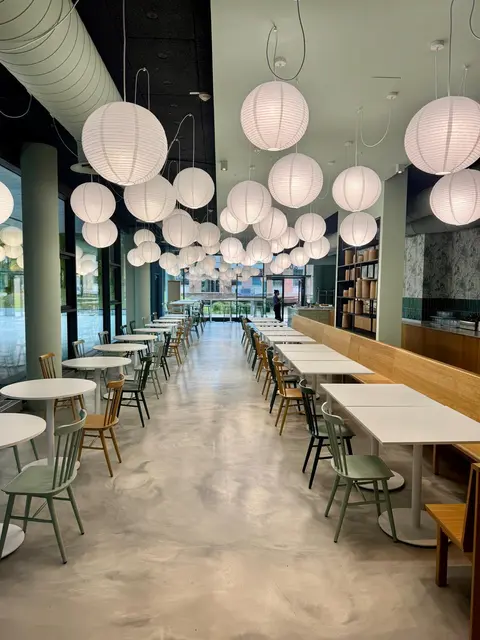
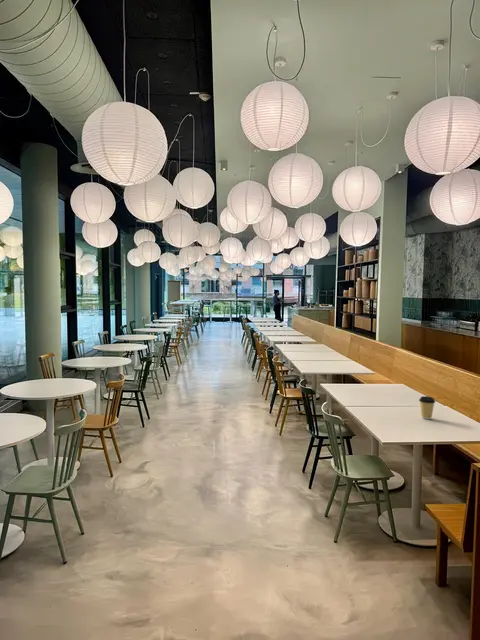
+ coffee cup [418,395,436,420]
